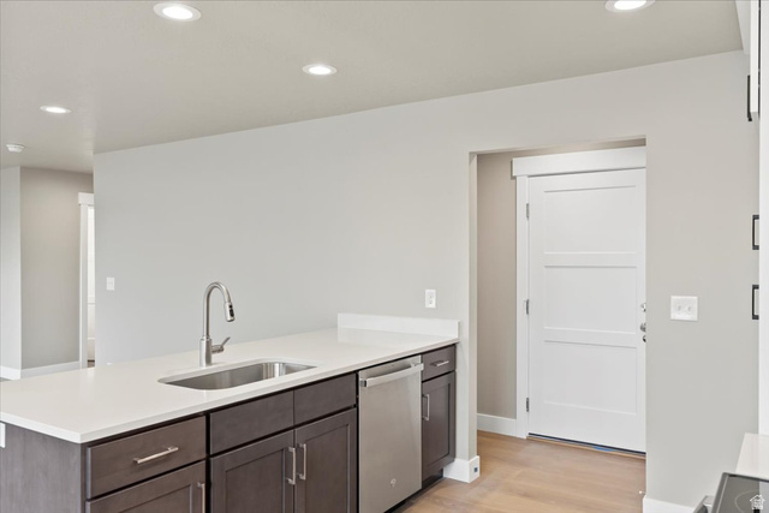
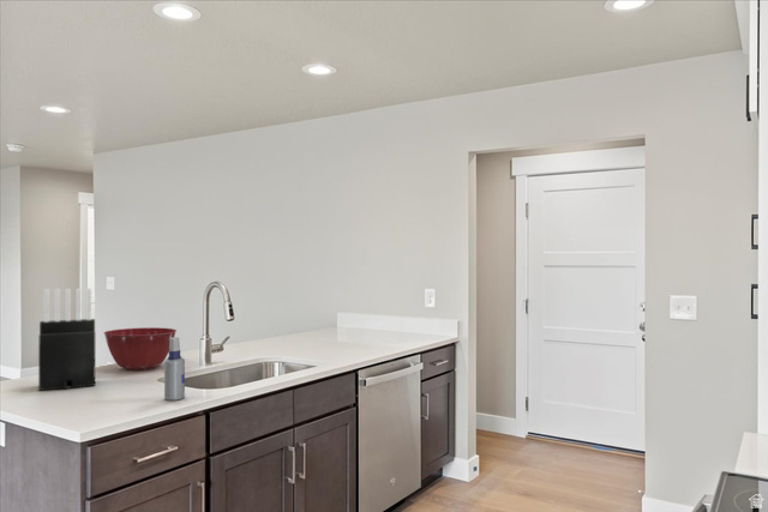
+ spray bottle [163,336,186,402]
+ knife block [37,287,96,392]
+ mixing bowl [103,326,178,371]
